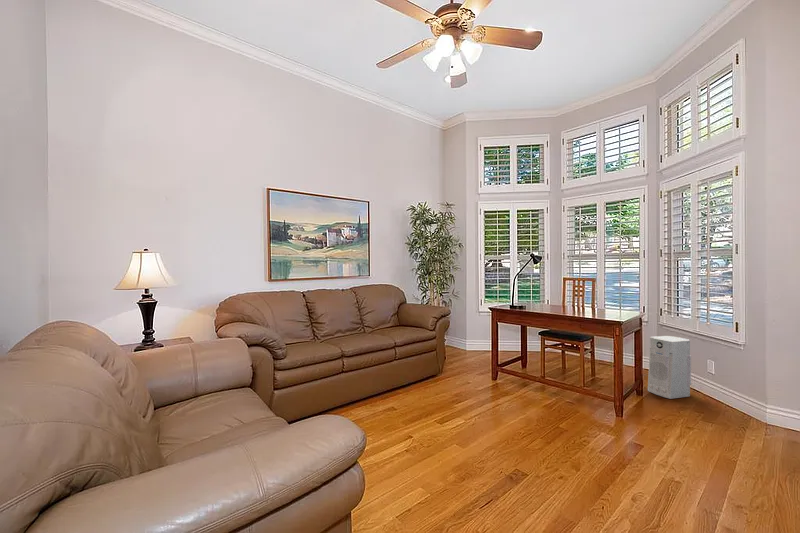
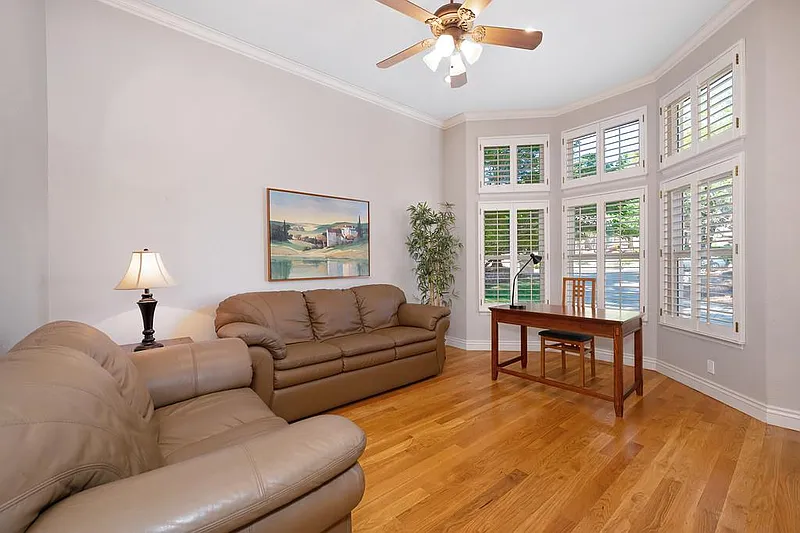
- air purifier [647,335,692,400]
